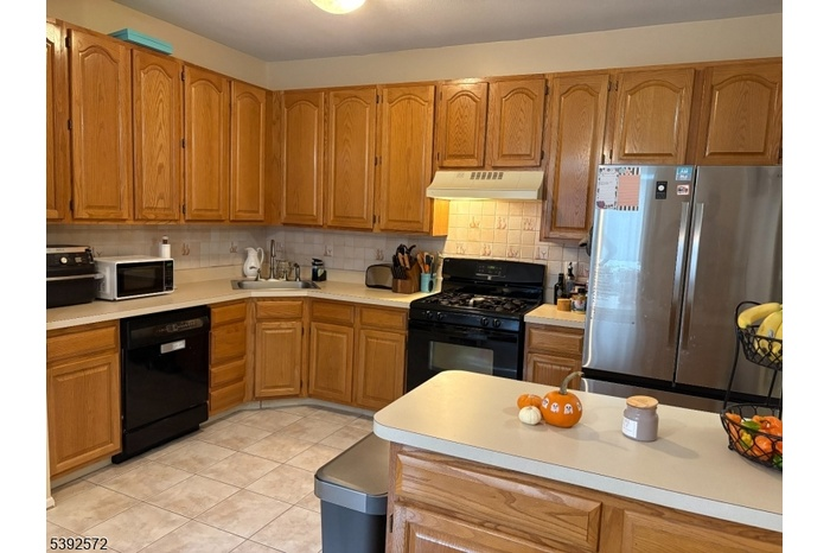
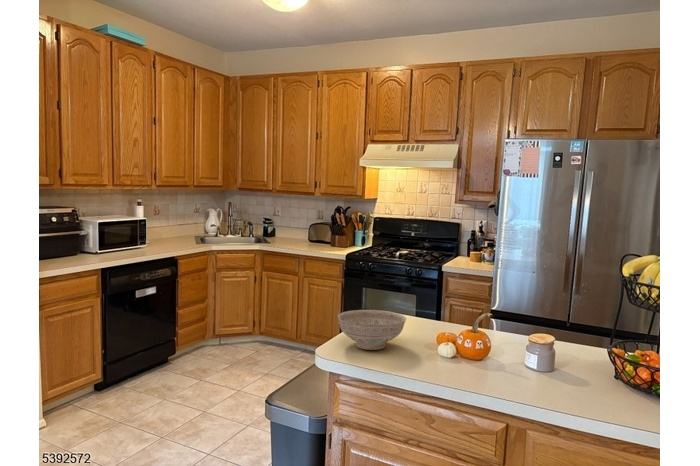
+ decorative bowl [337,309,407,351]
